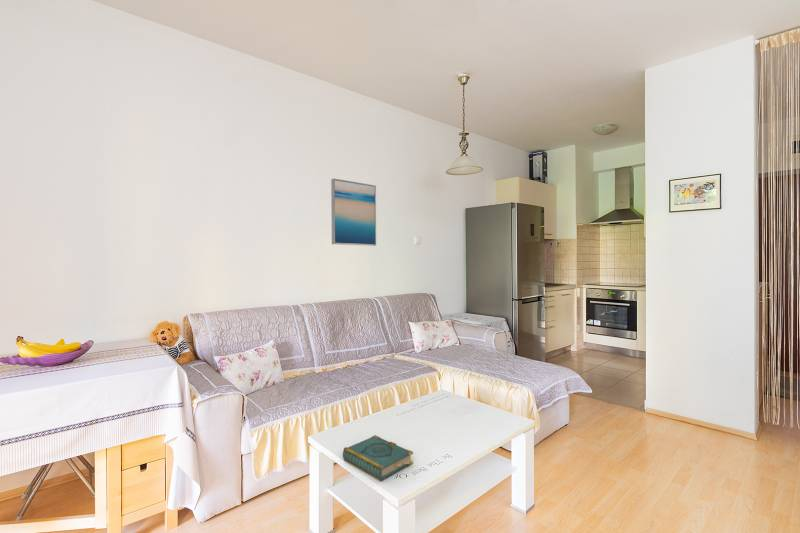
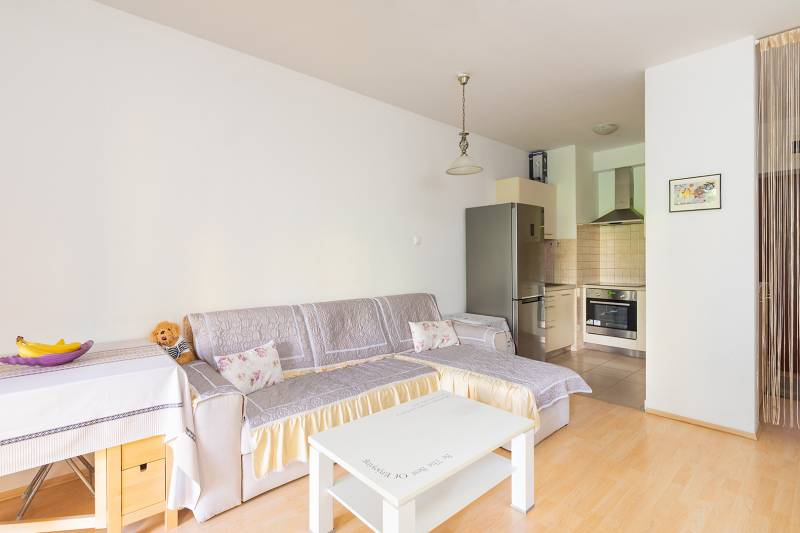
- book [342,434,414,482]
- wall art [330,177,377,247]
